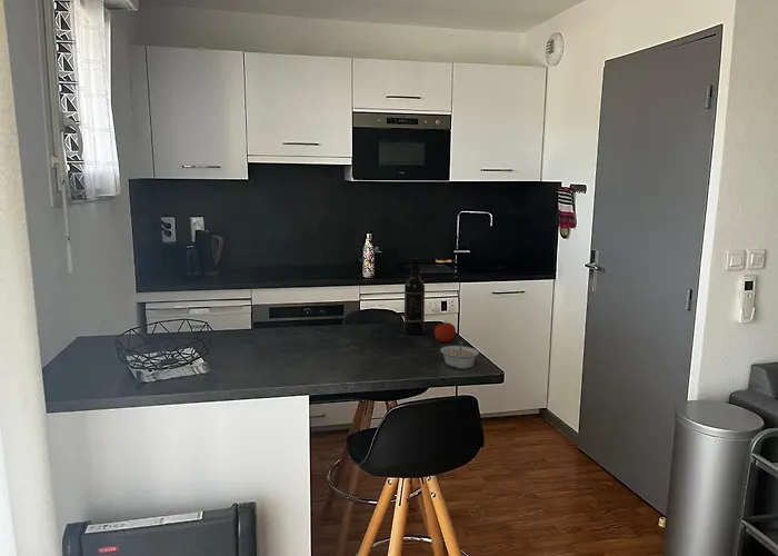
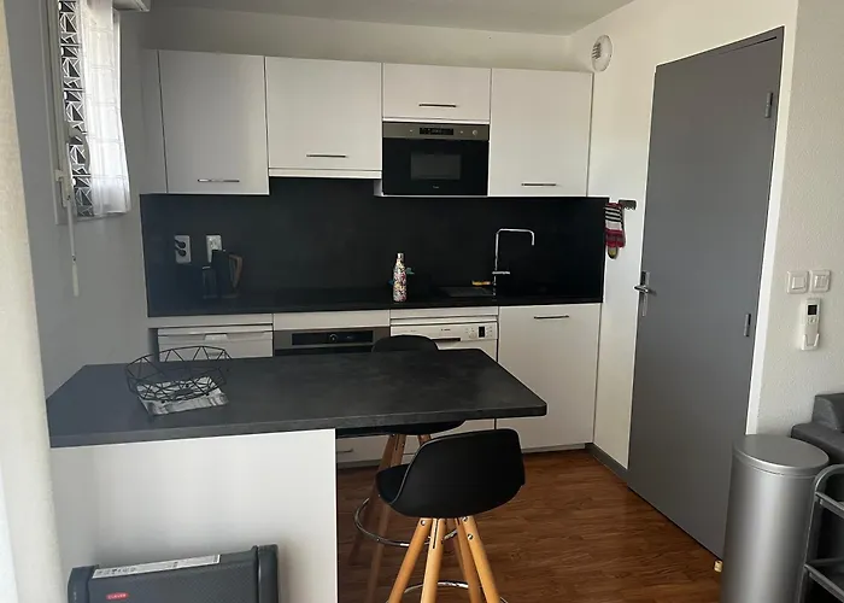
- legume [440,340,480,370]
- apple [433,321,457,344]
- wine bottle [403,257,426,336]
